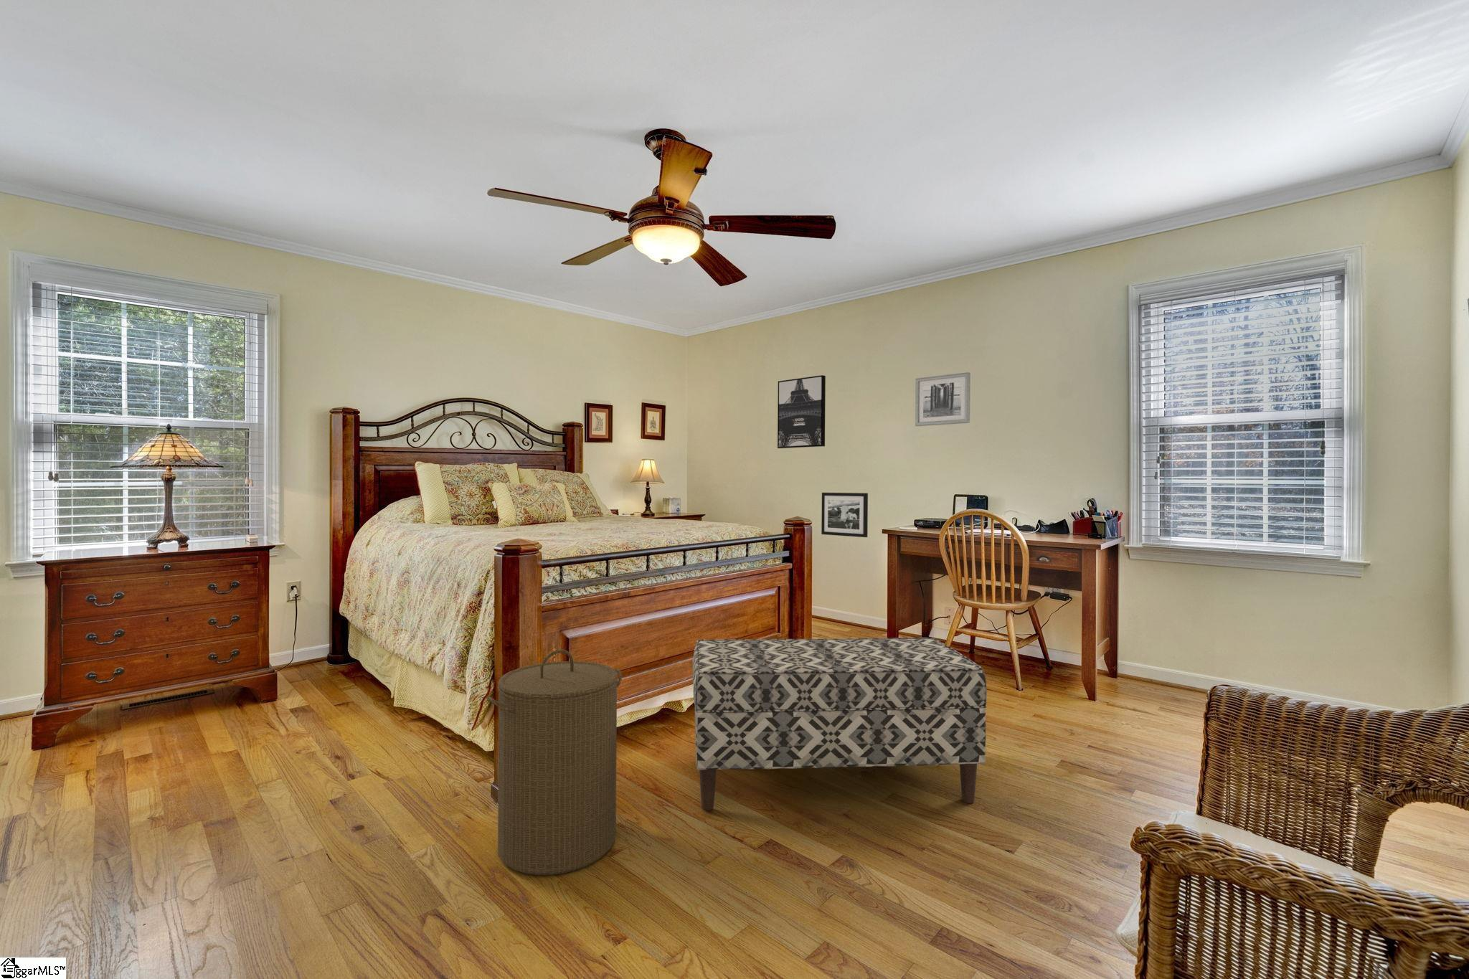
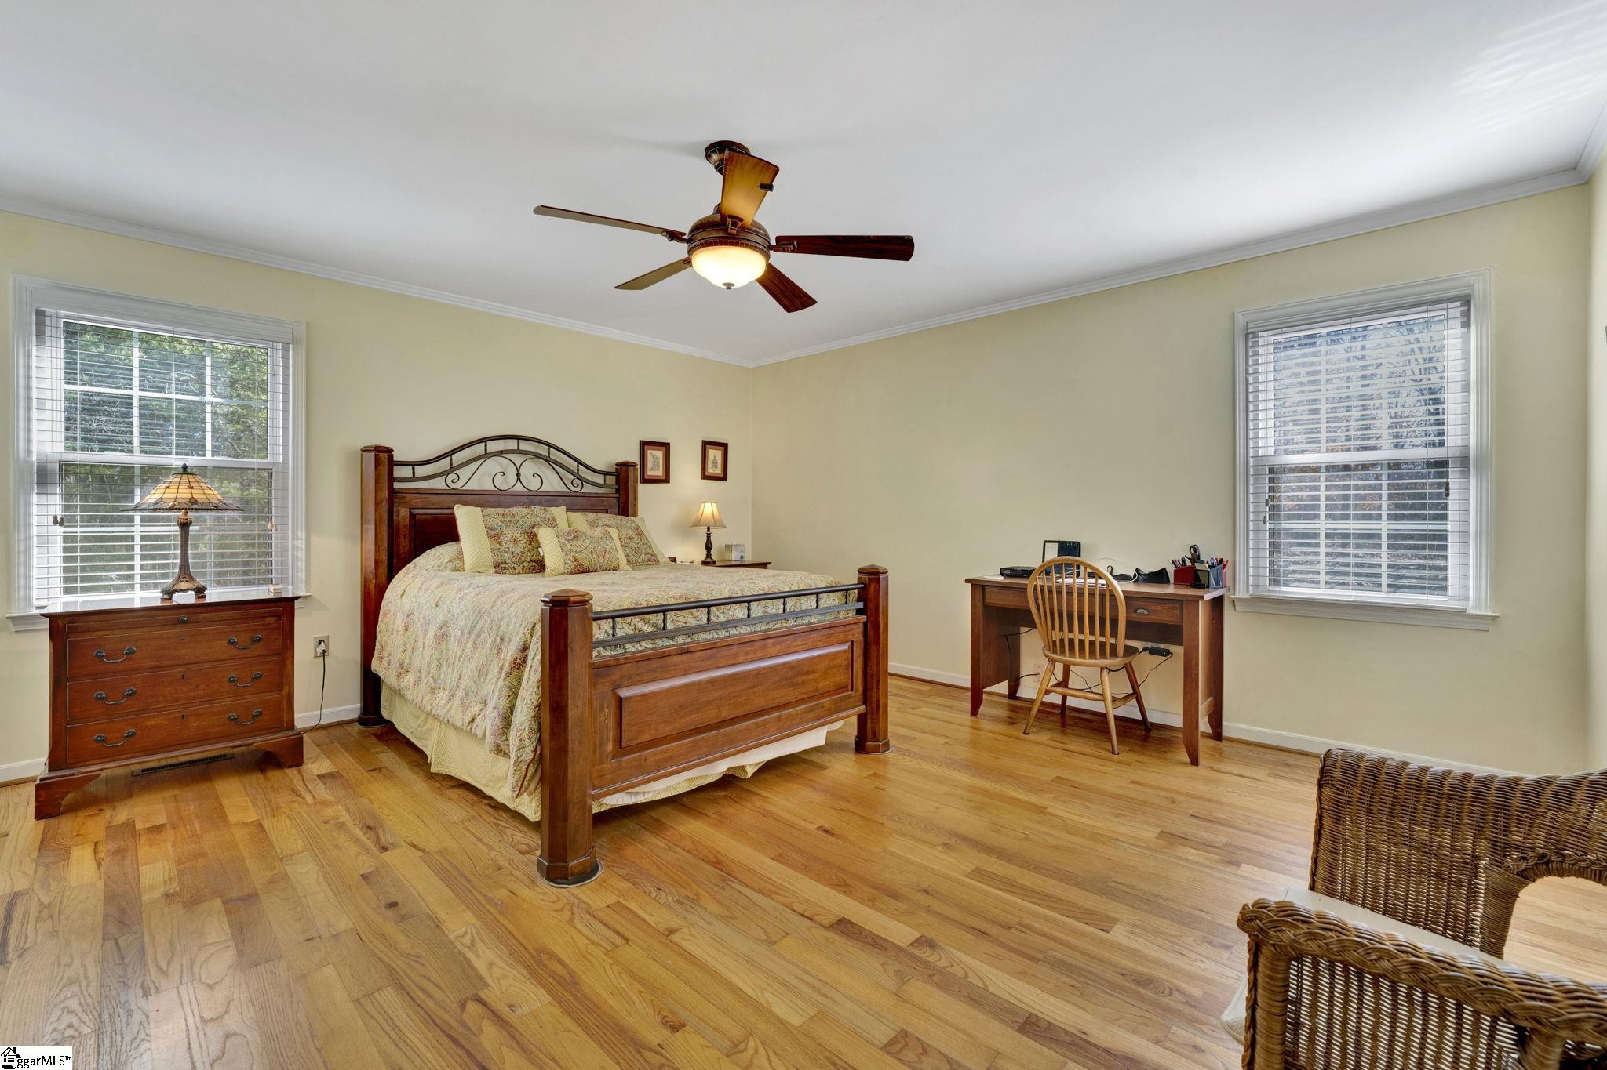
- wall art [777,375,827,449]
- laundry hamper [486,648,623,875]
- picture frame [820,492,868,538]
- bench [692,637,987,811]
- wall art [914,371,971,427]
